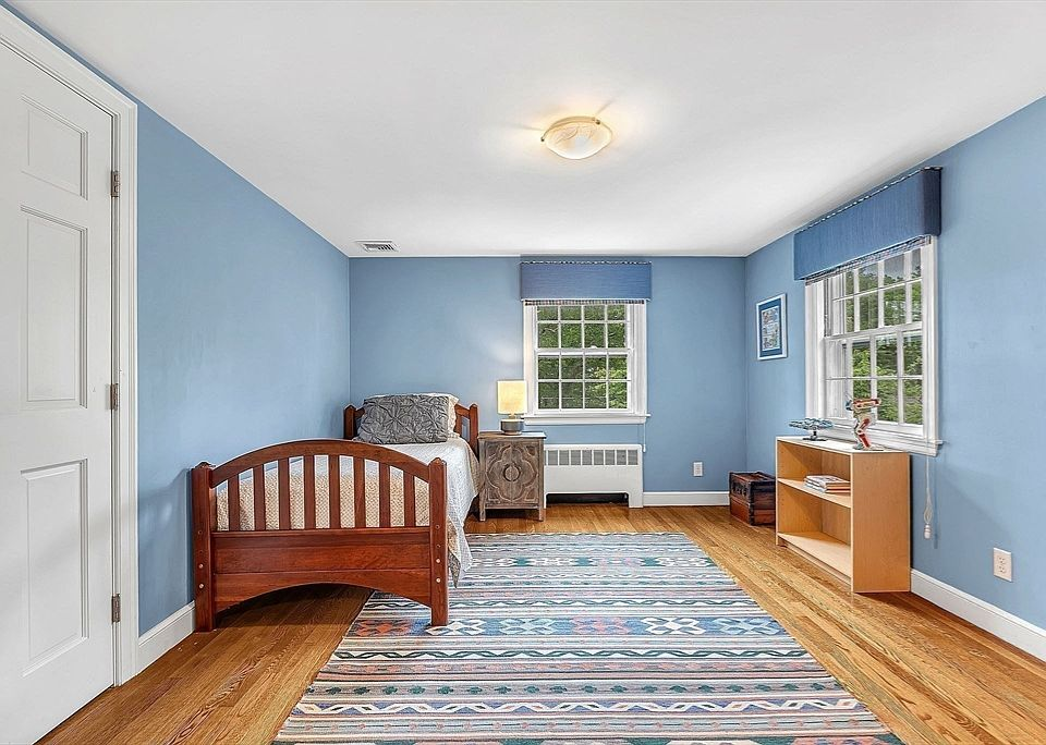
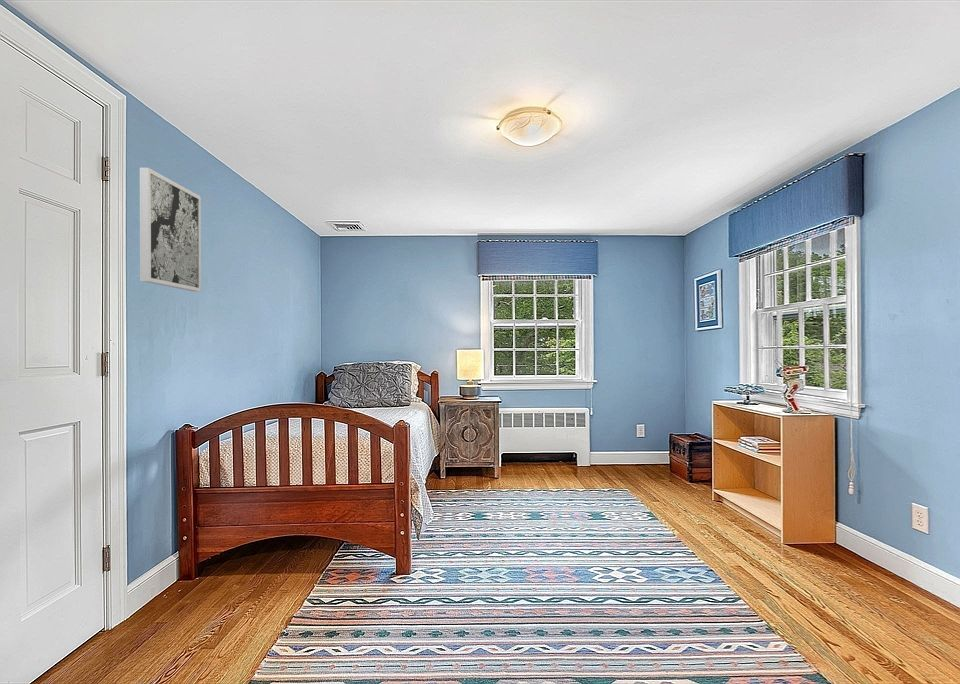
+ wall art [139,167,202,293]
